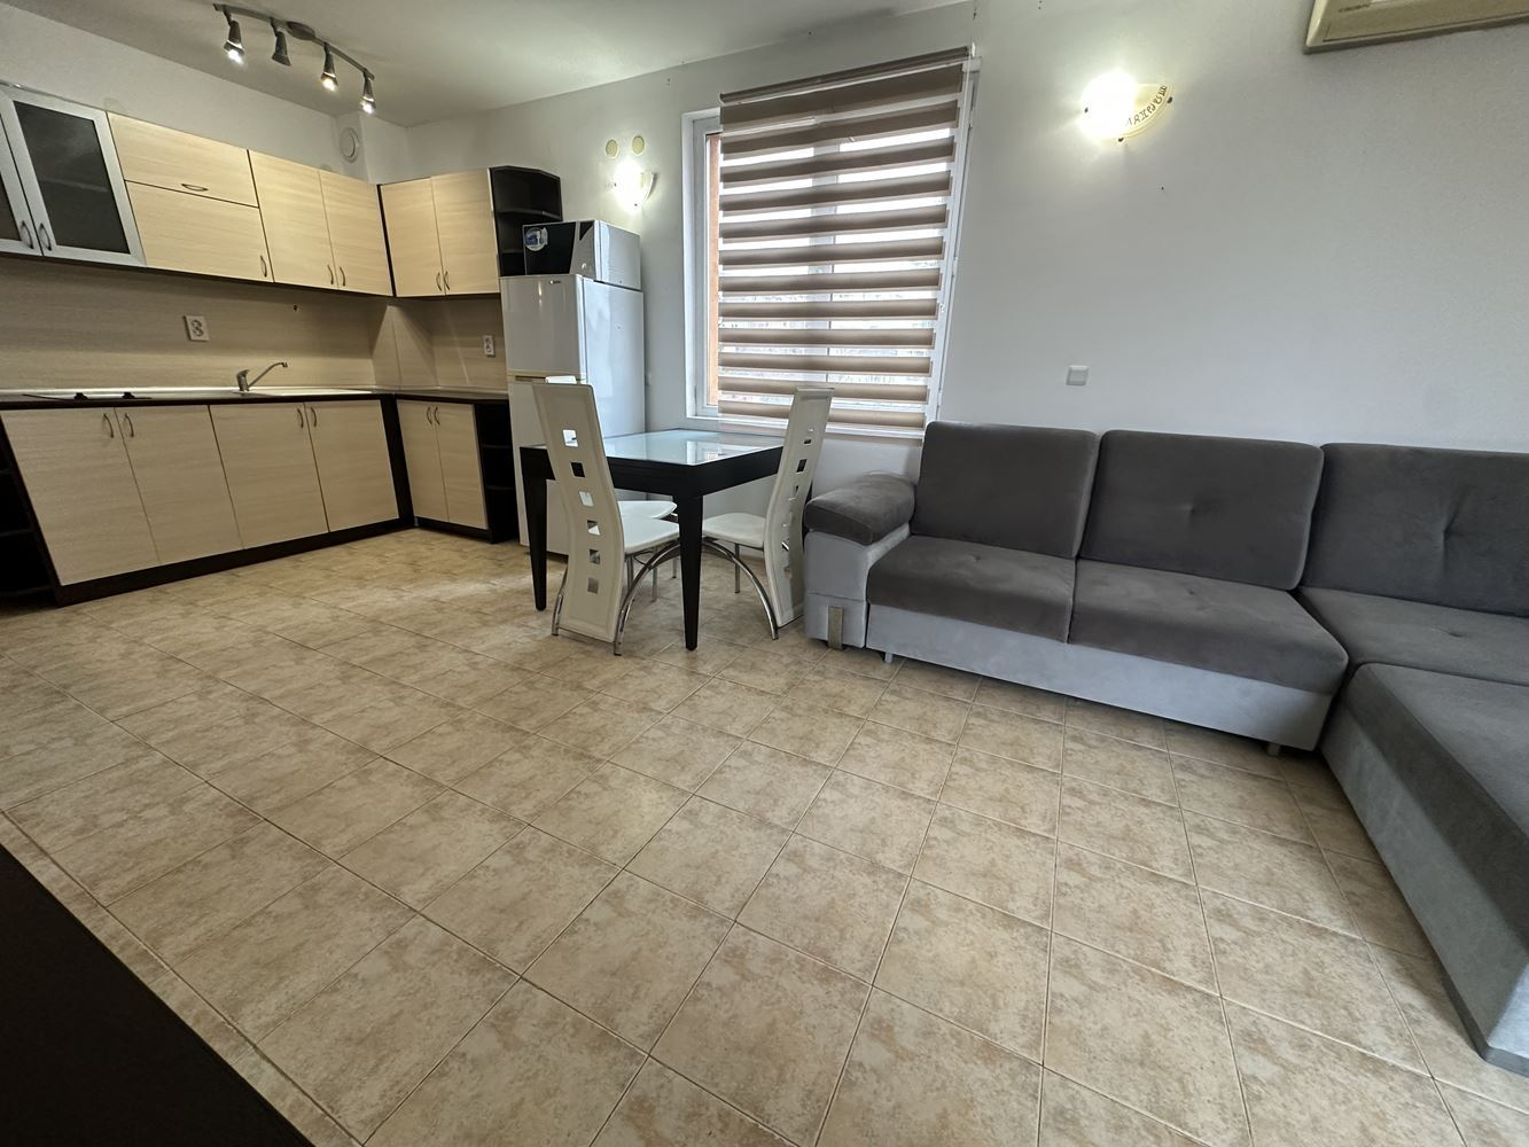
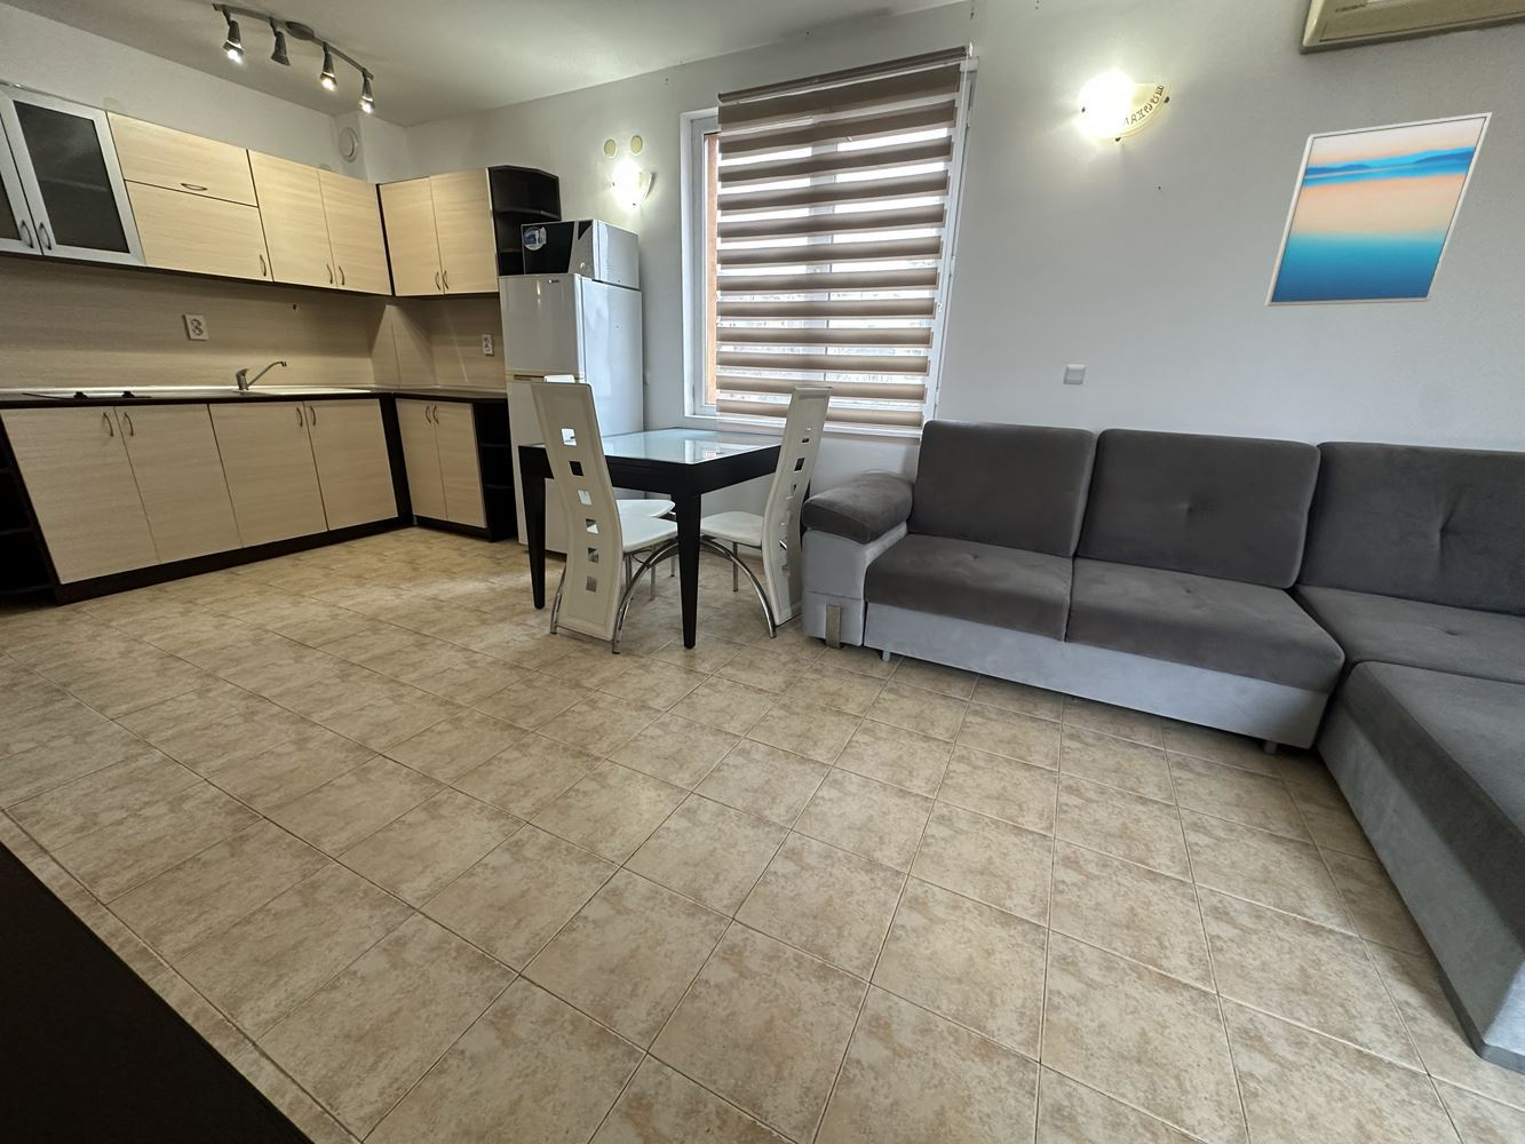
+ wall art [1264,111,1493,308]
